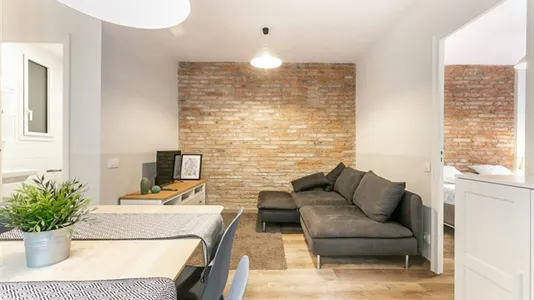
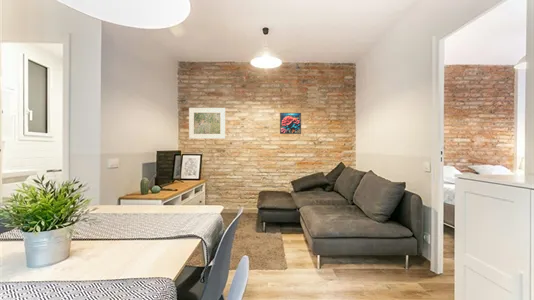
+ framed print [279,112,302,135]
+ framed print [188,107,226,140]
